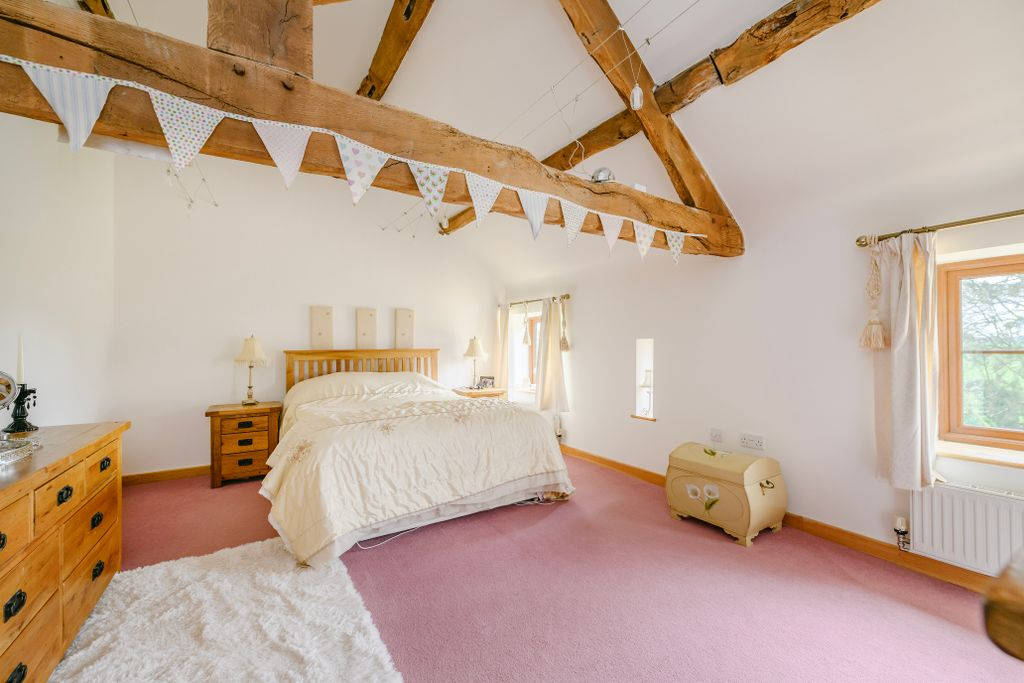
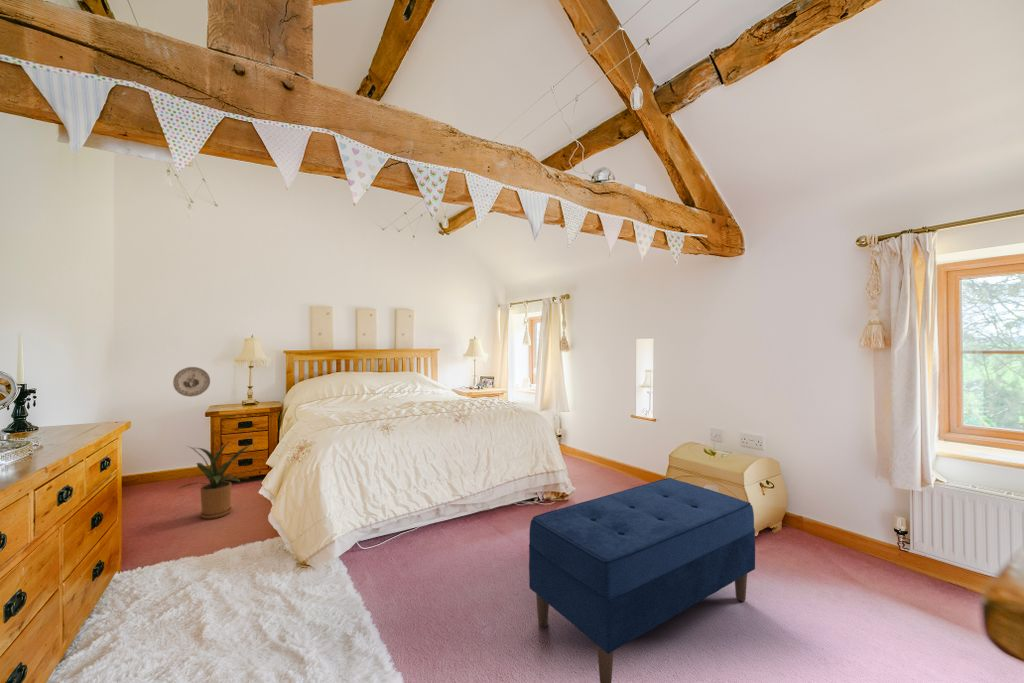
+ house plant [177,440,255,520]
+ bench [528,477,756,683]
+ decorative plate [172,366,211,398]
